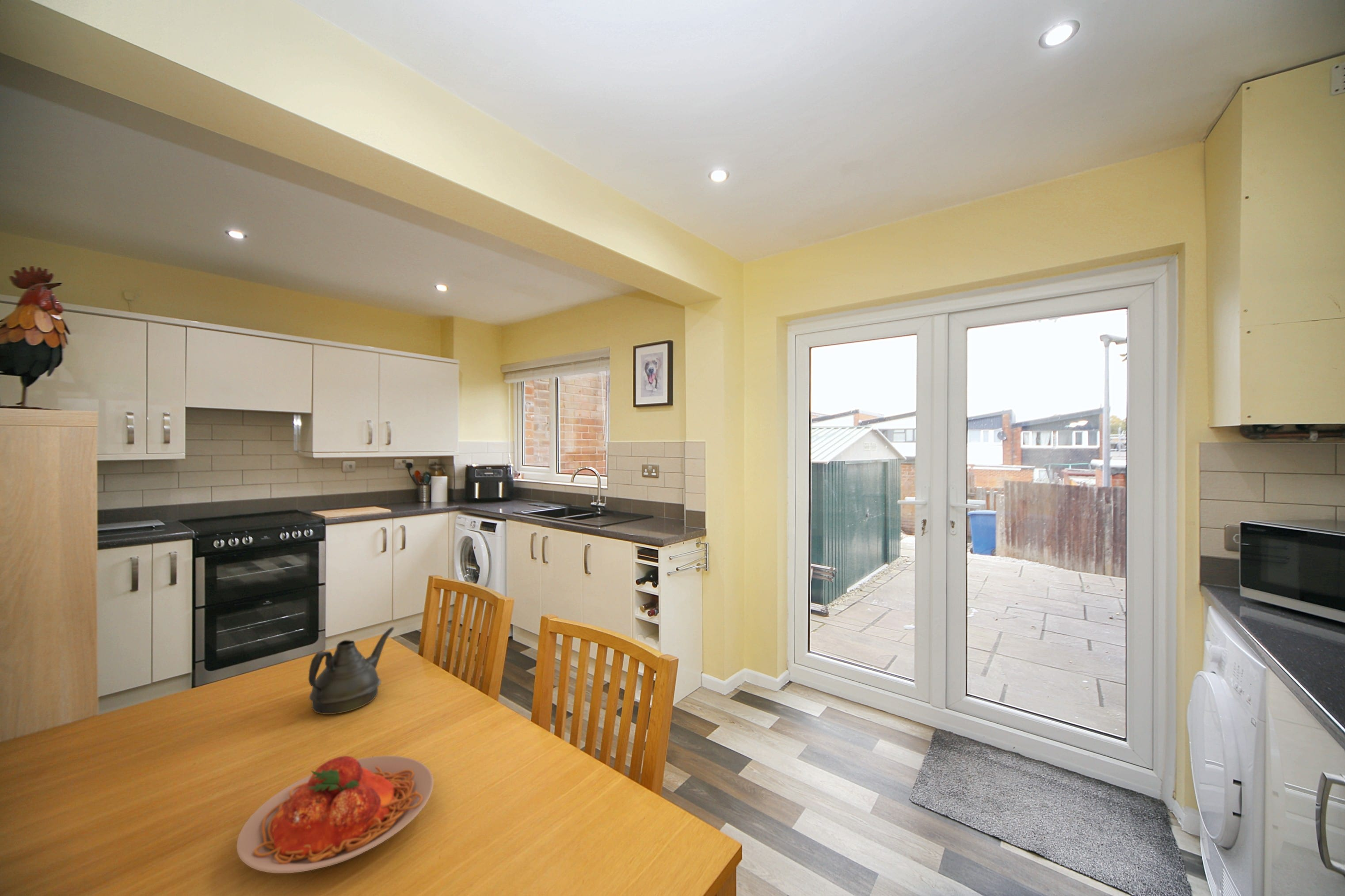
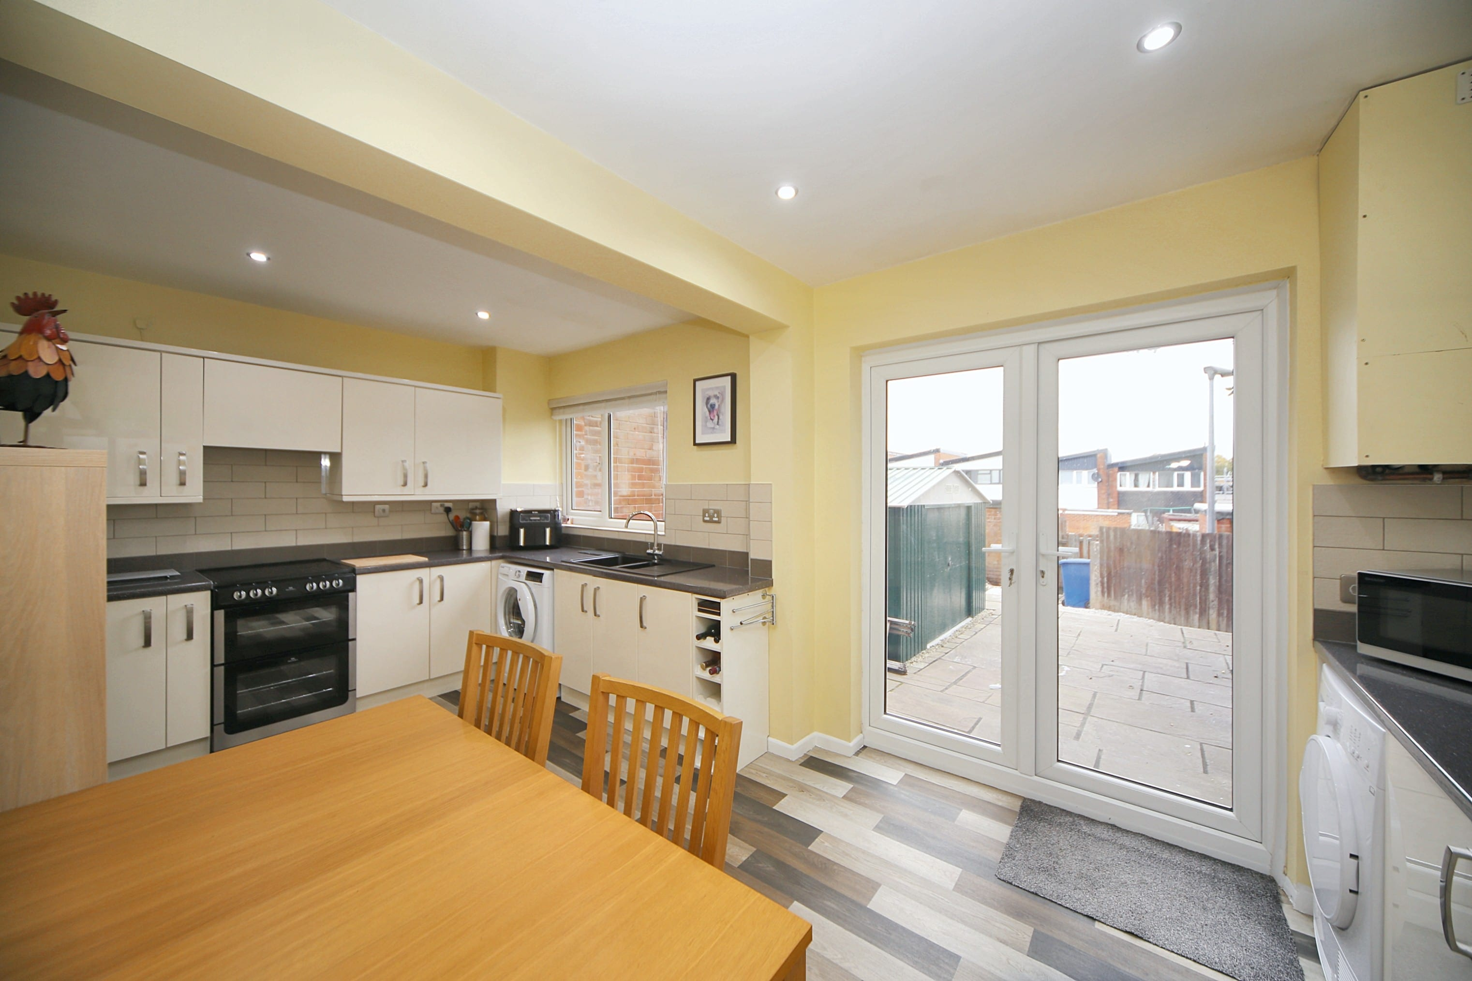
- teapot [308,626,394,715]
- plate [236,756,434,874]
